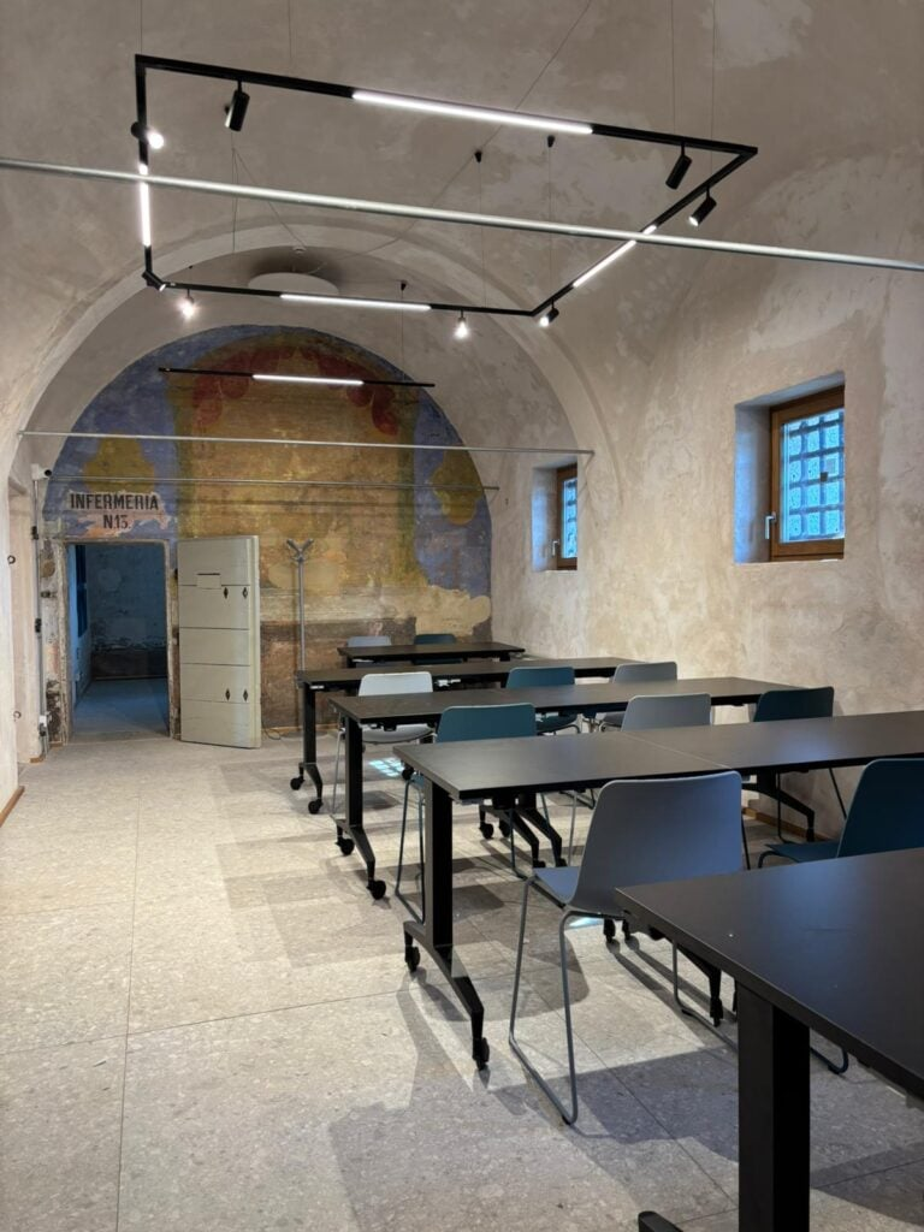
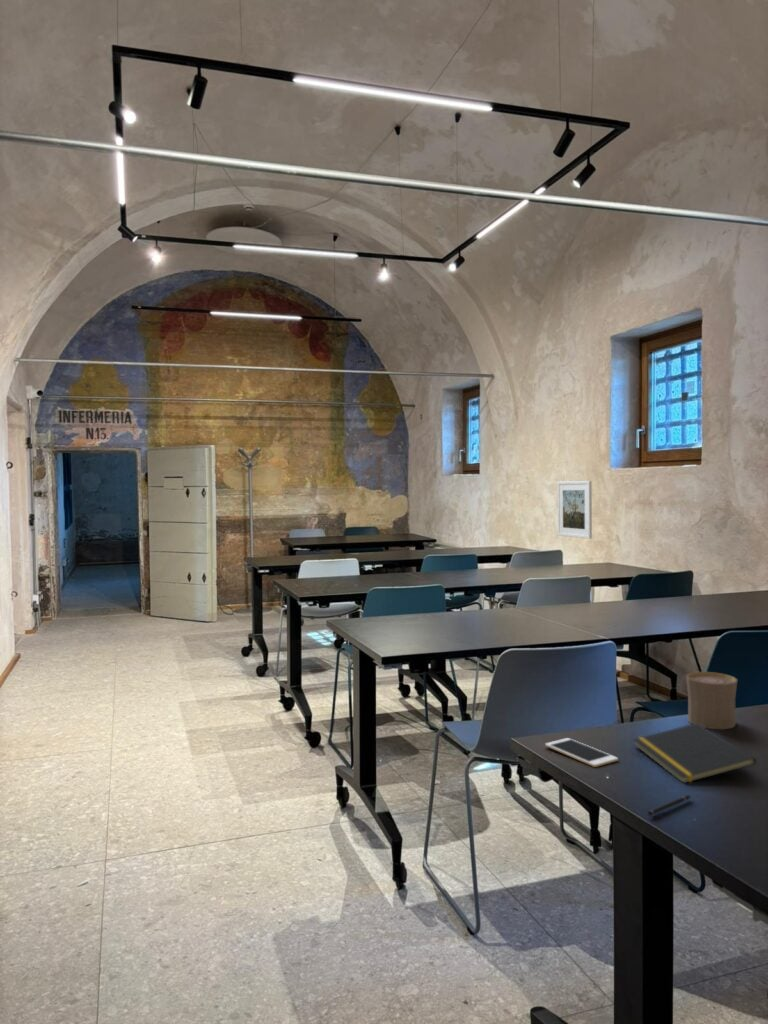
+ cup [685,671,738,730]
+ notepad [632,723,757,784]
+ cell phone [544,737,619,768]
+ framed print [557,480,593,540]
+ pen [647,794,692,816]
